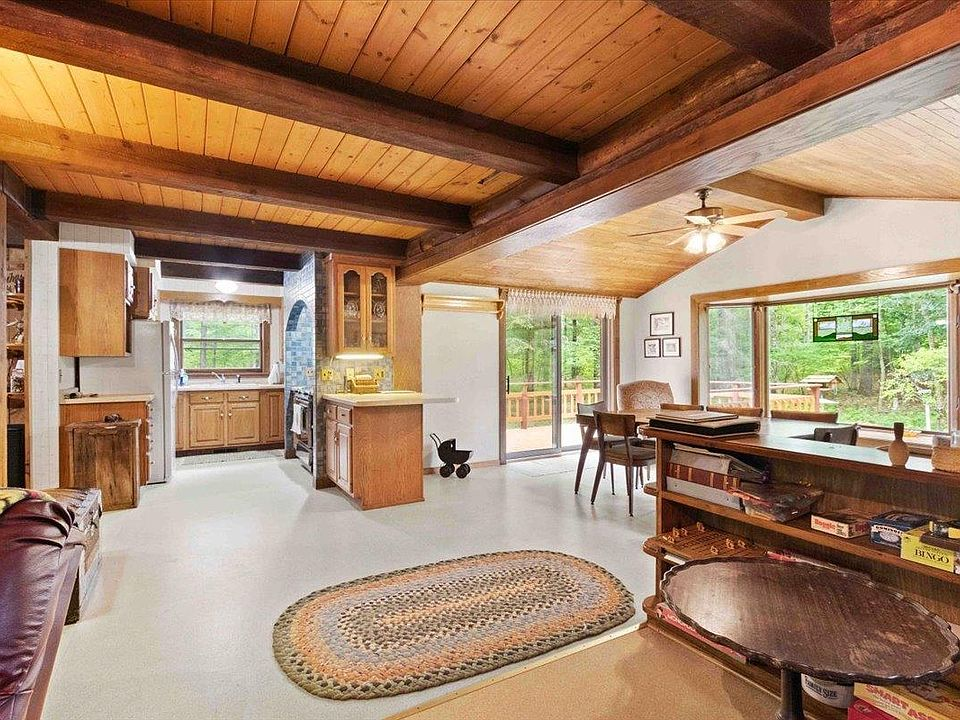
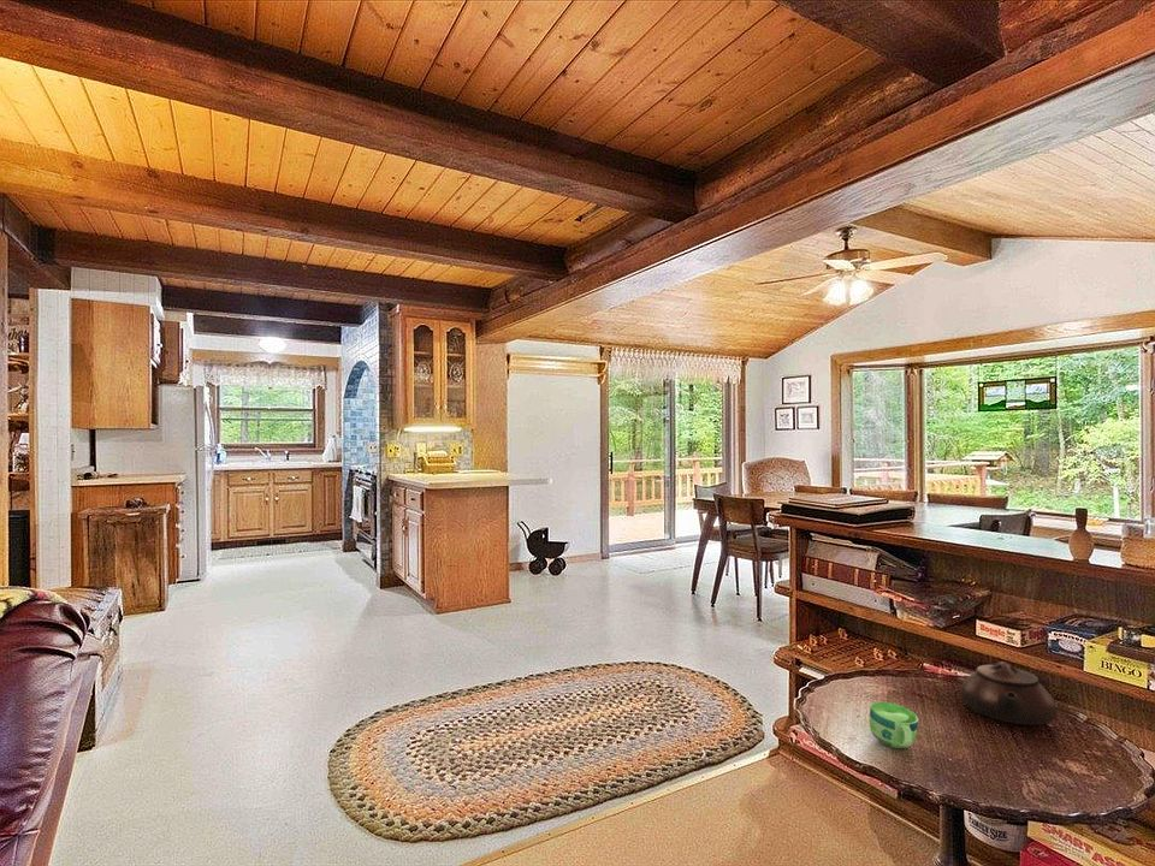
+ teapot [959,660,1058,726]
+ cup [869,701,919,749]
